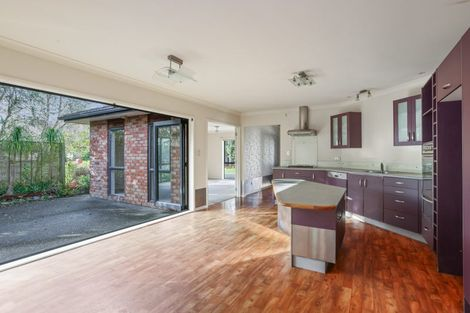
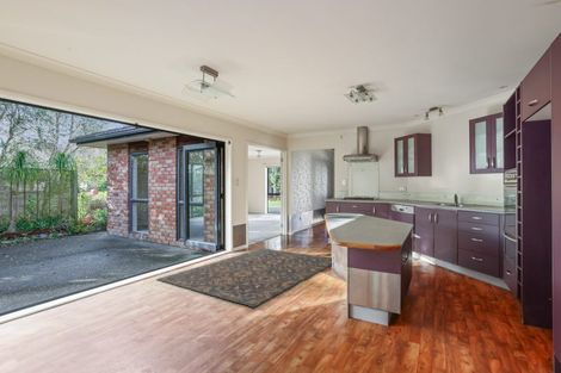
+ rug [155,247,333,309]
